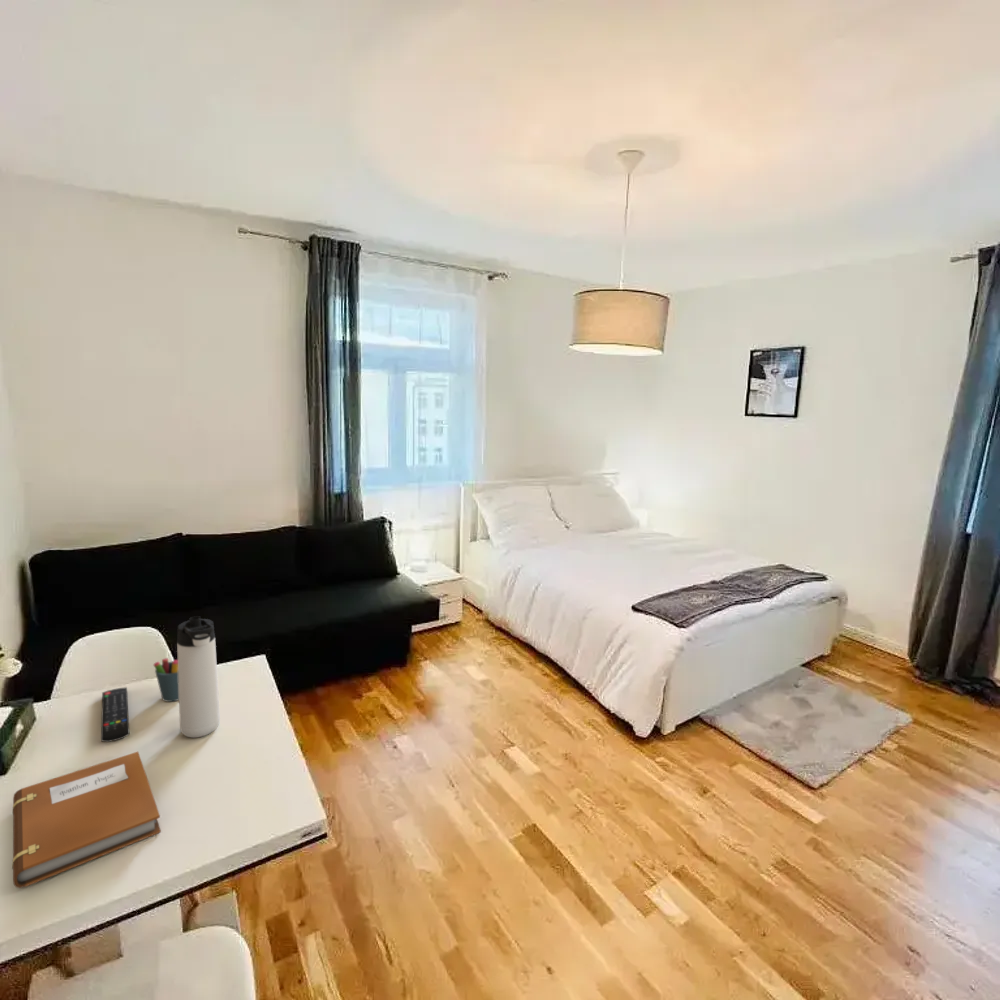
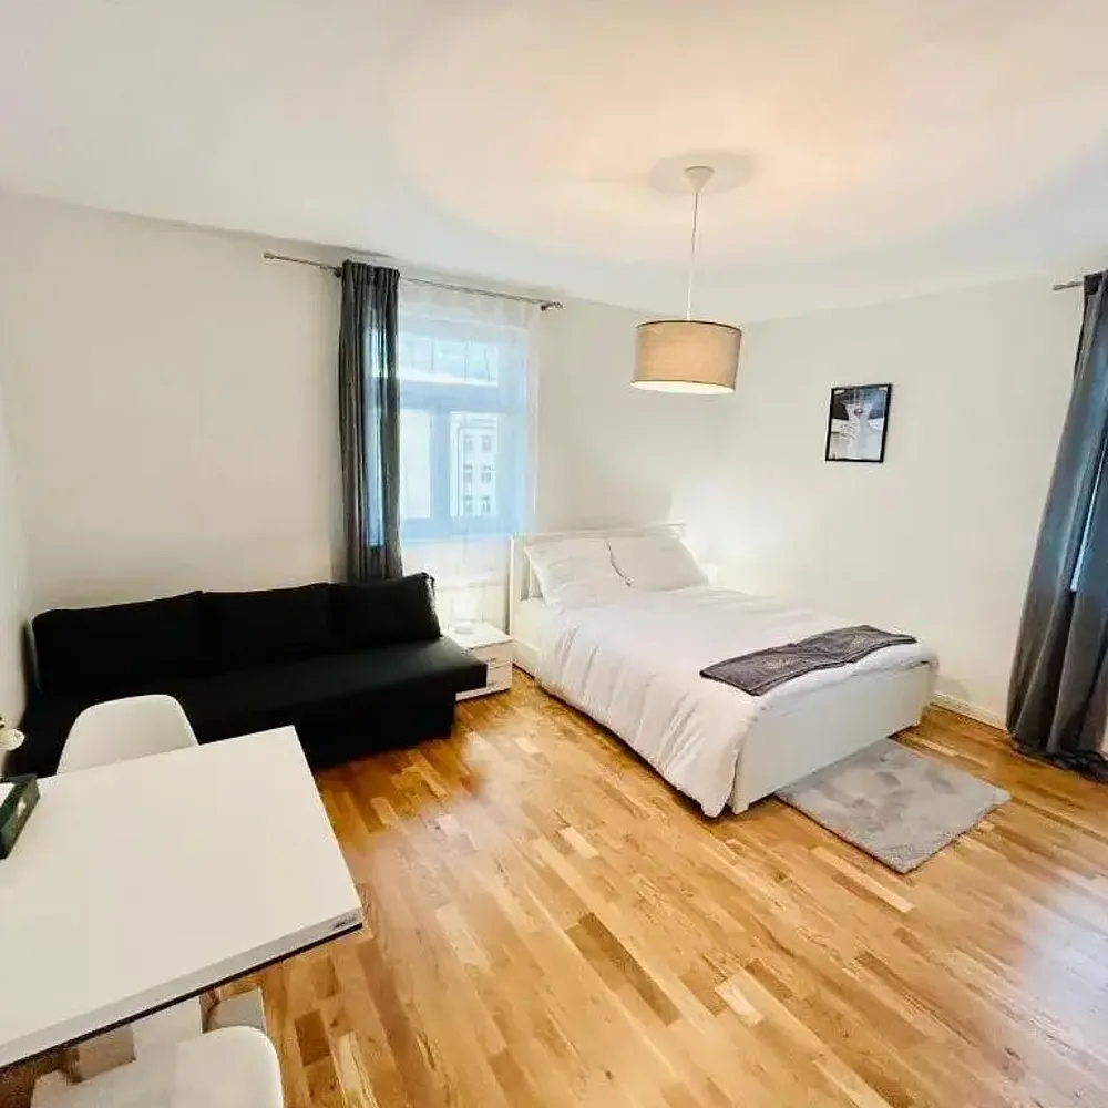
- remote control [100,686,130,743]
- notebook [11,751,162,889]
- thermos bottle [176,615,221,739]
- pen holder [153,657,179,703]
